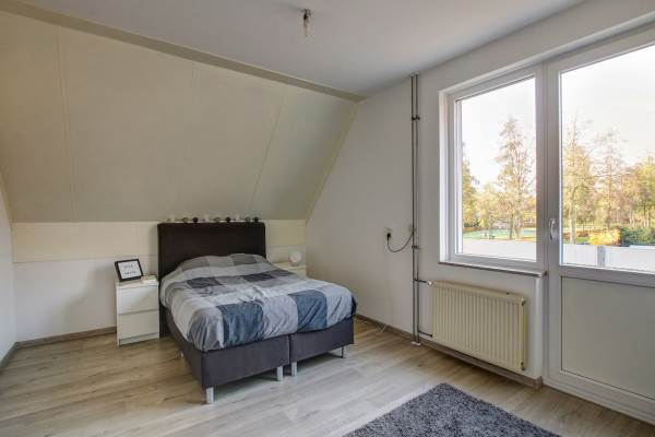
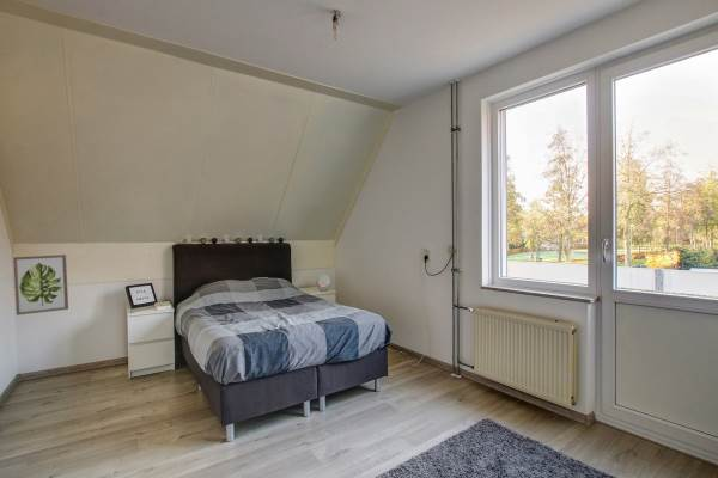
+ wall art [12,253,69,317]
